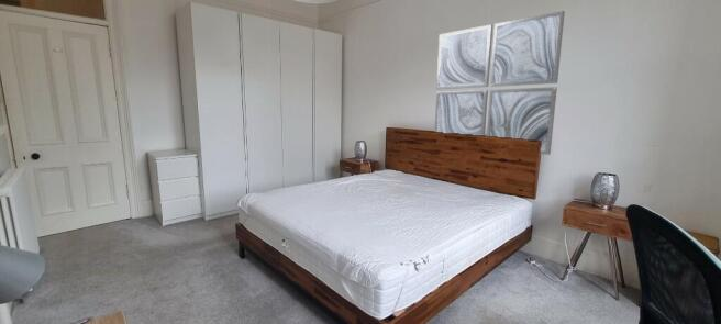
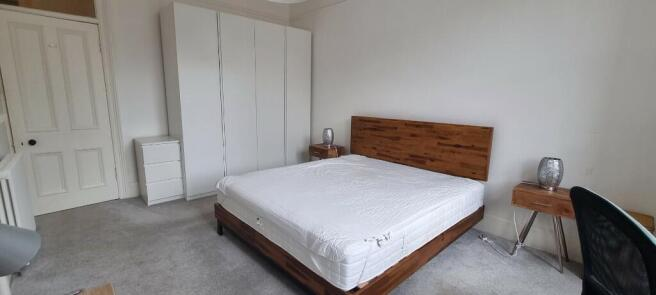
- wall art [433,10,566,156]
